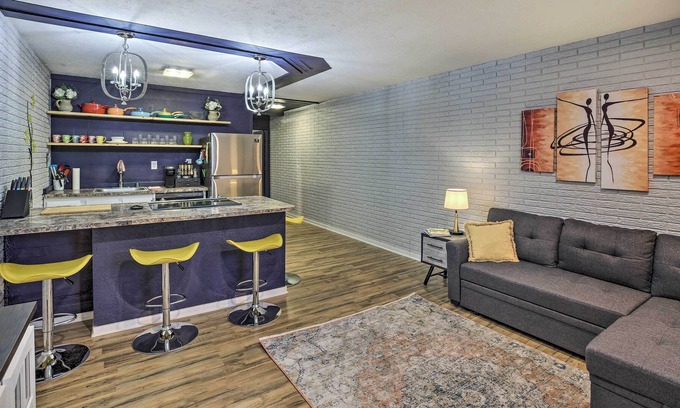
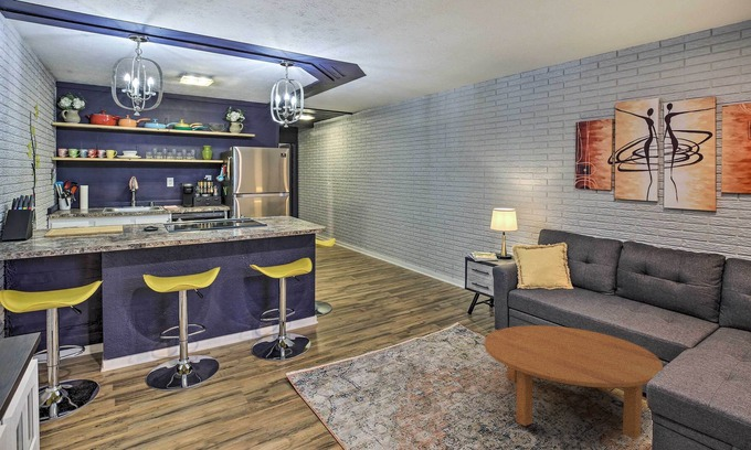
+ coffee table [484,324,664,440]
